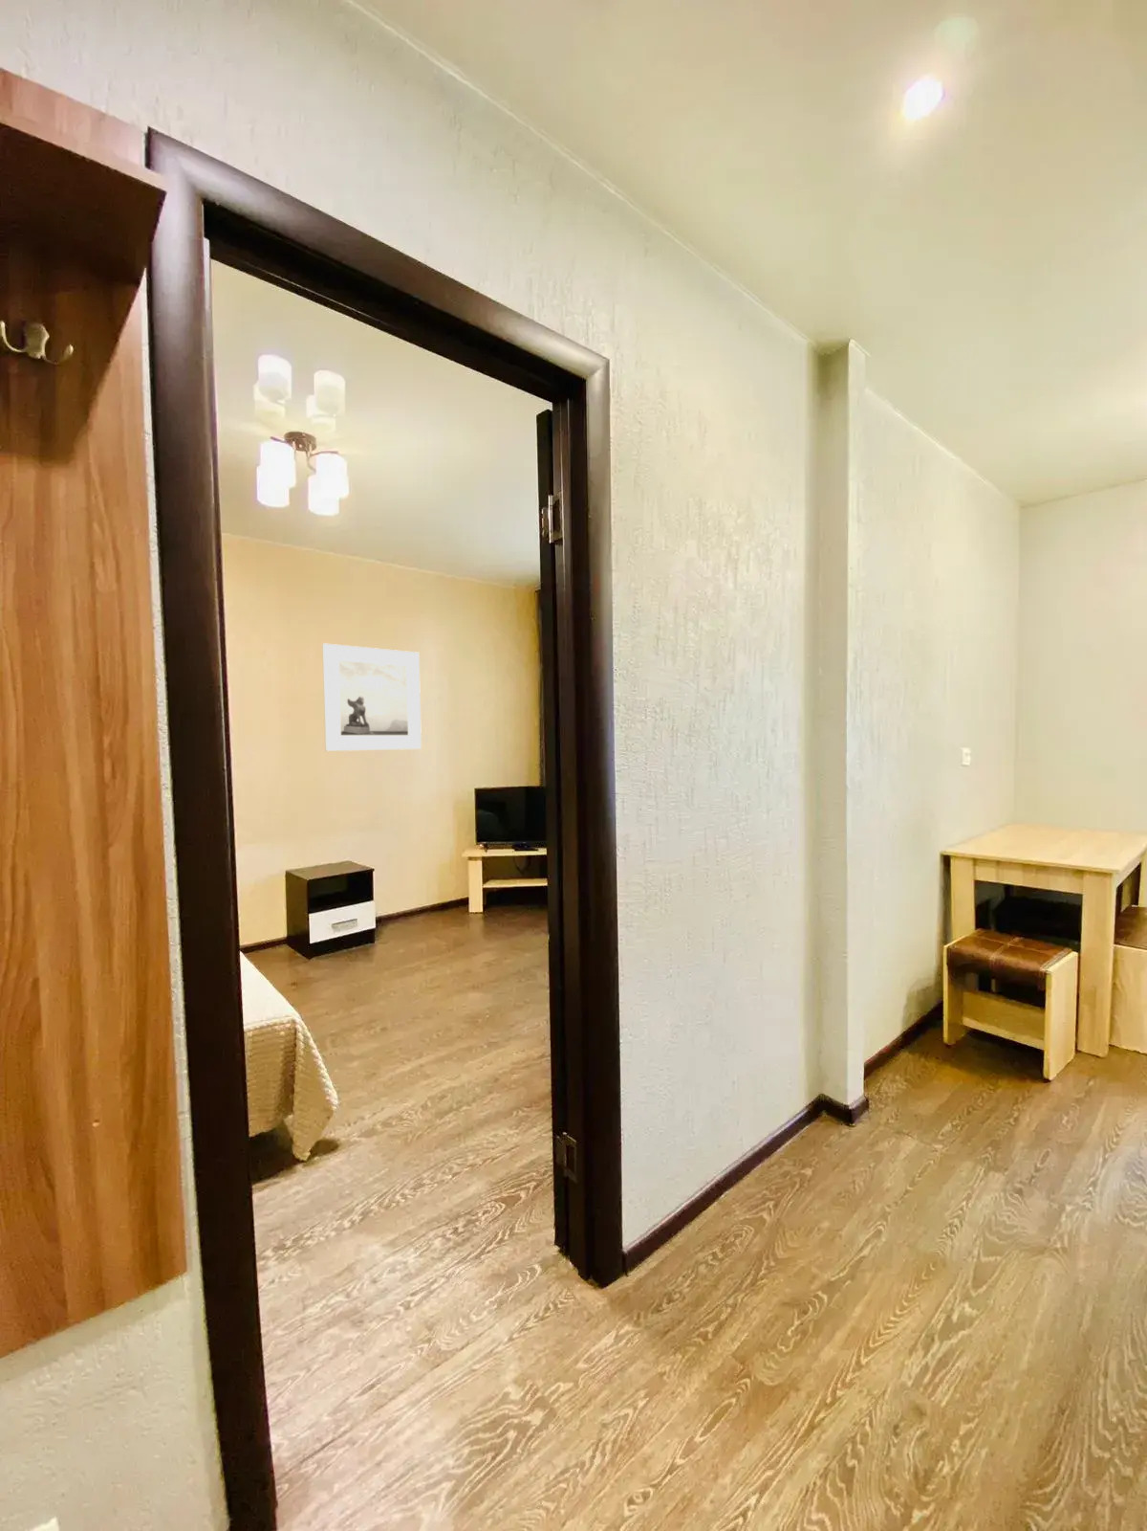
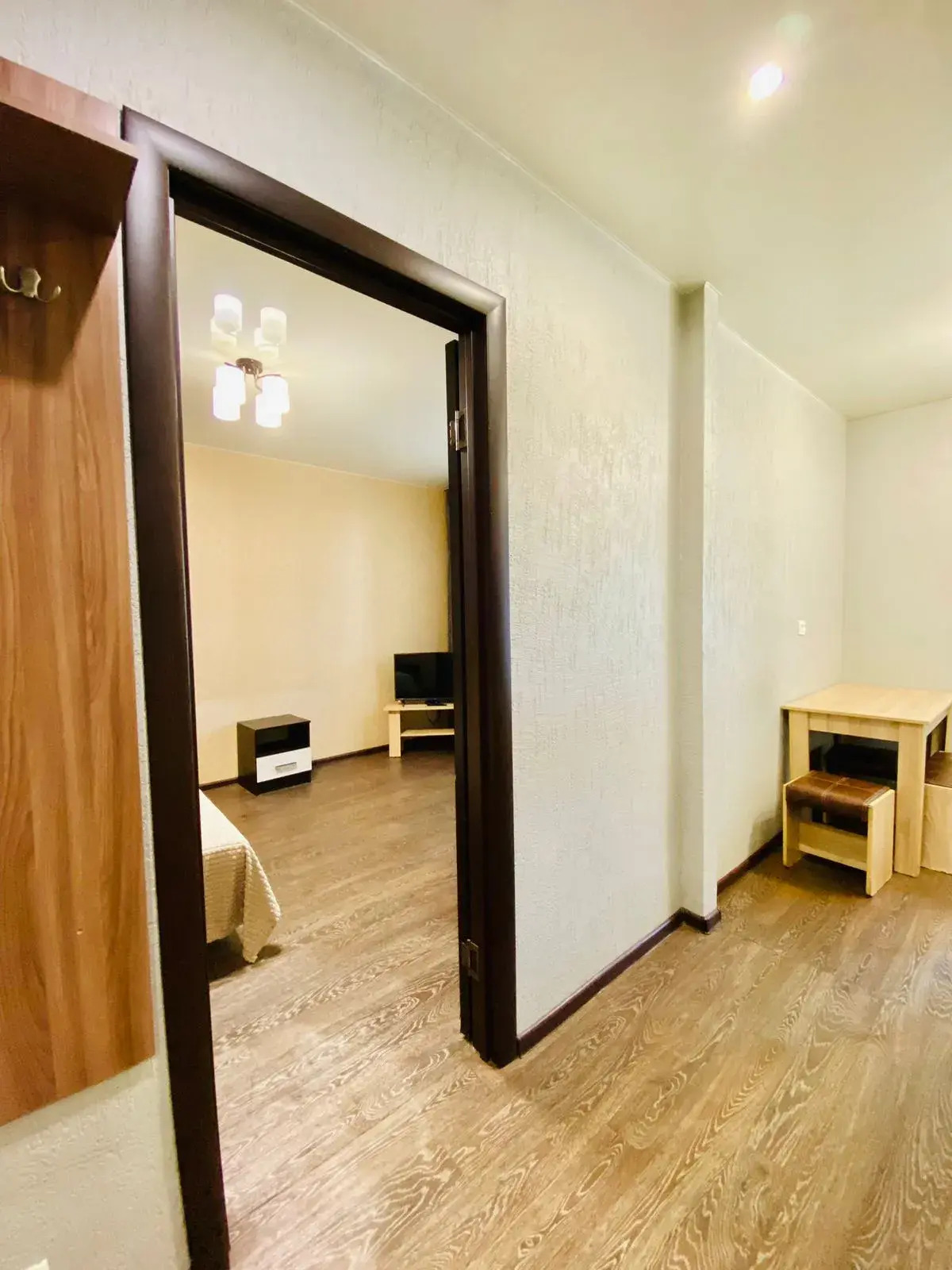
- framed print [322,643,423,752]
